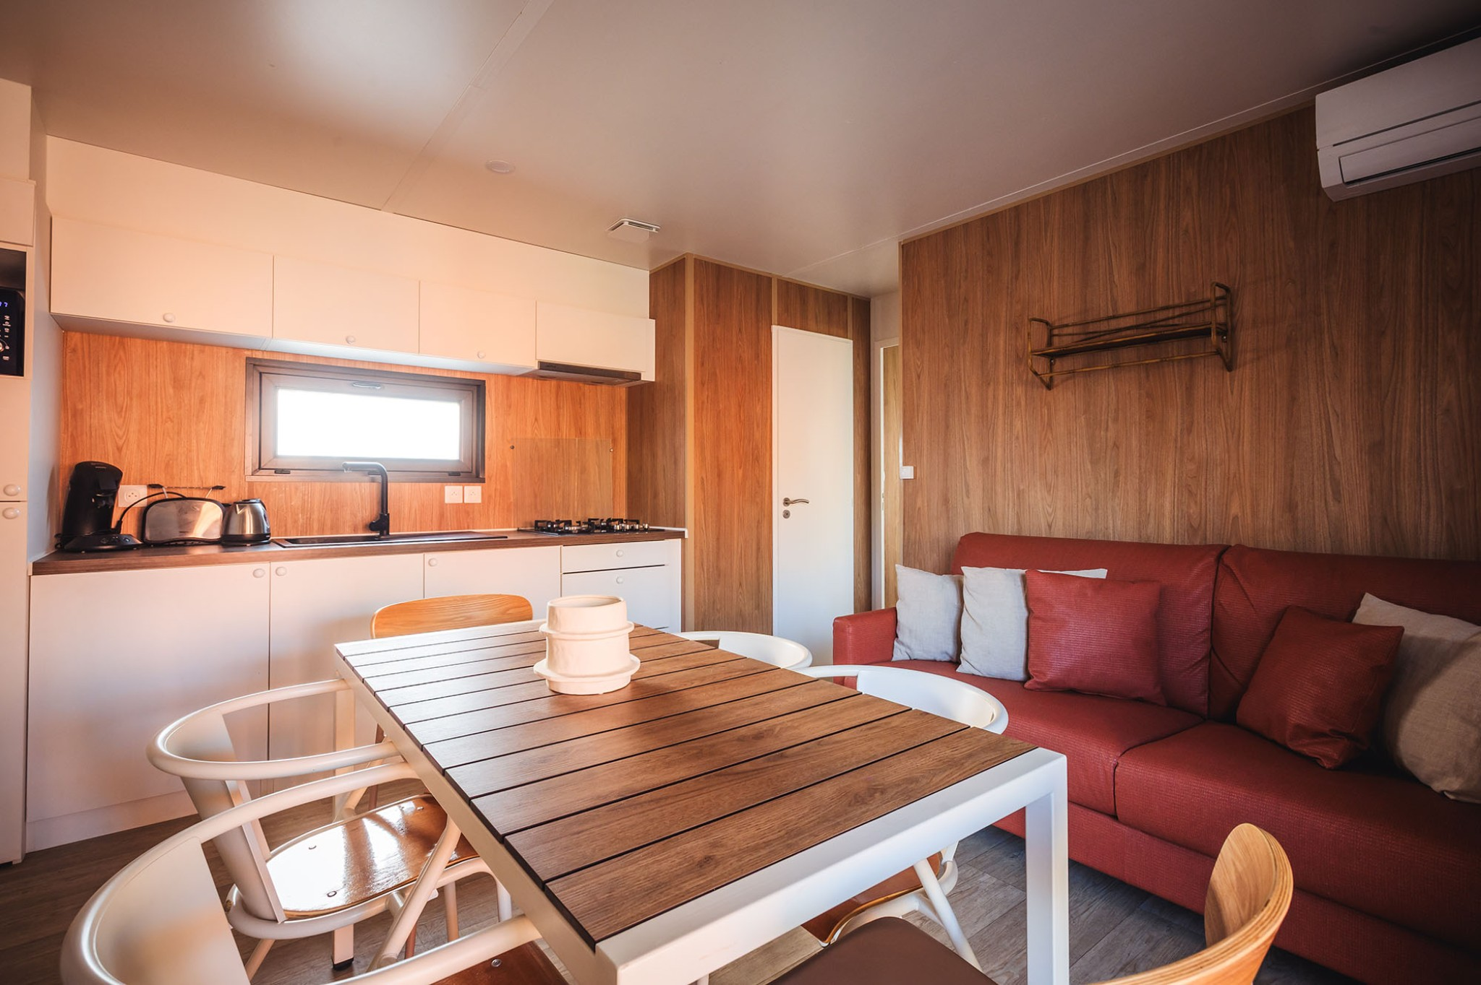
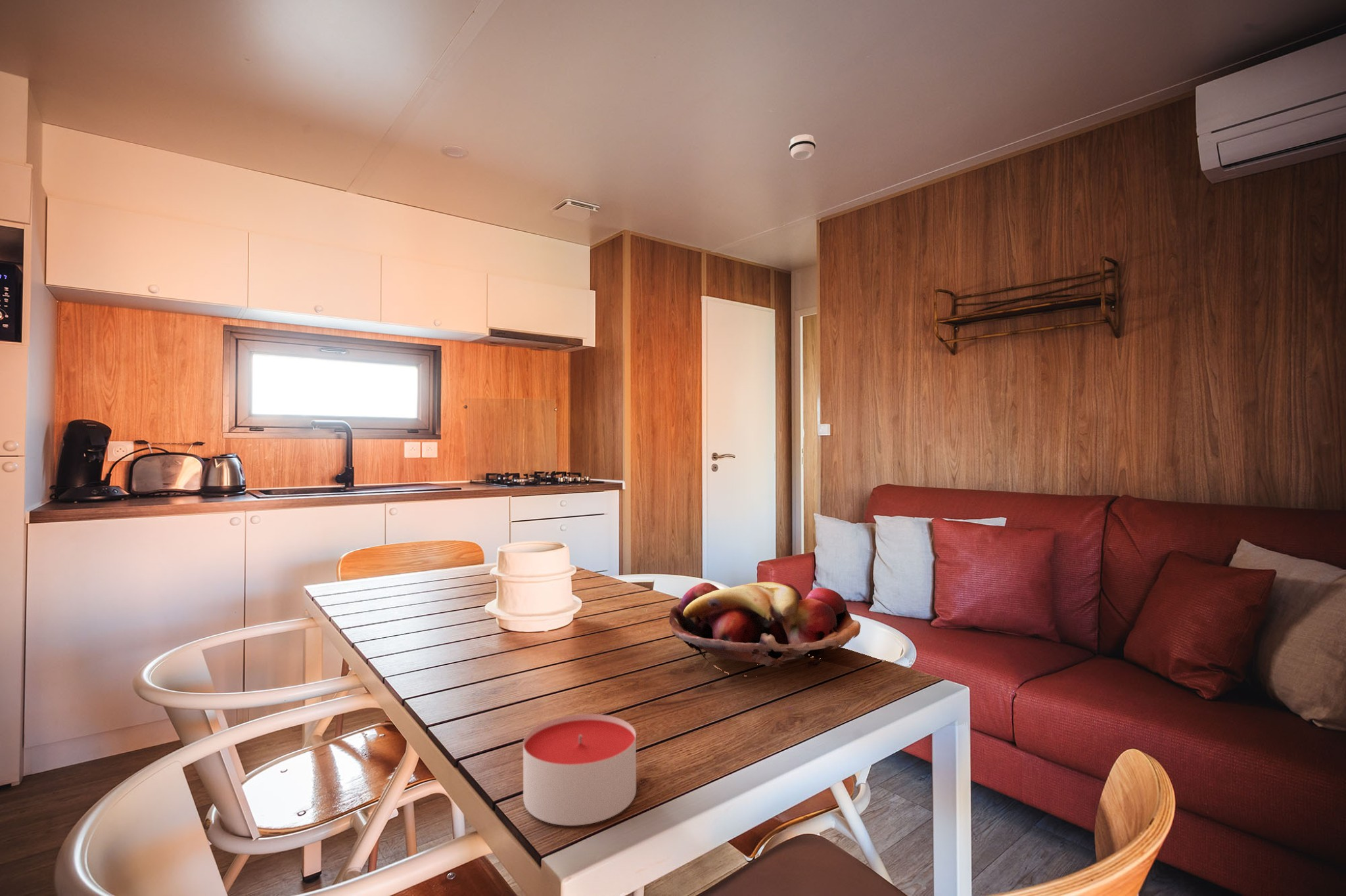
+ fruit basket [668,581,861,677]
+ smoke detector [788,134,816,160]
+ candle [522,713,637,826]
